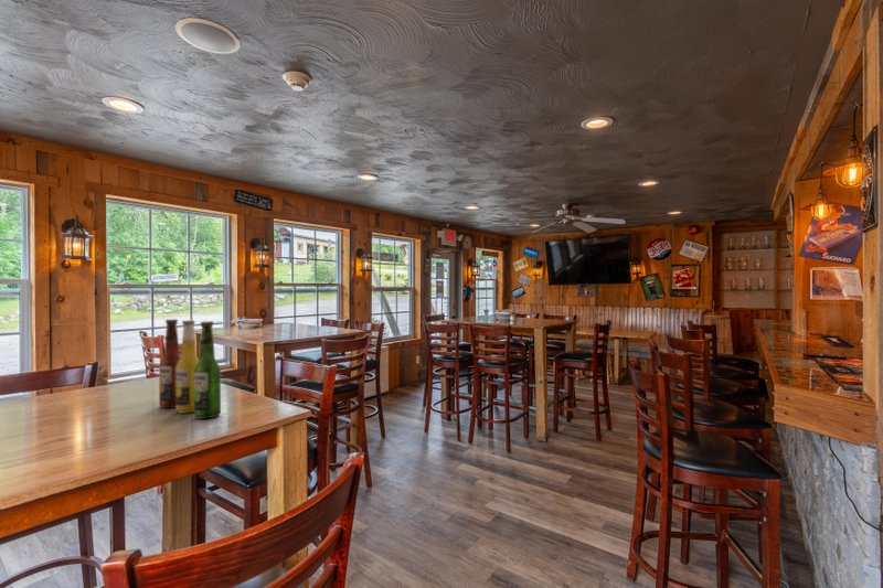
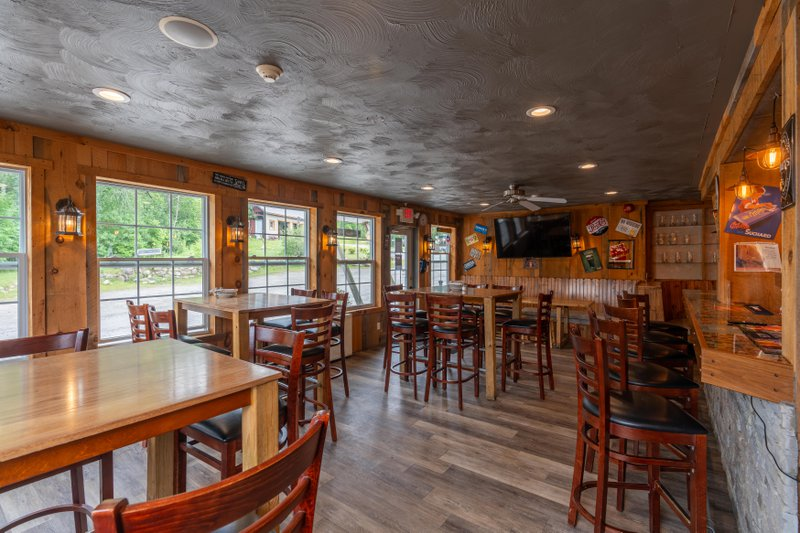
- beer bottle [158,318,222,420]
